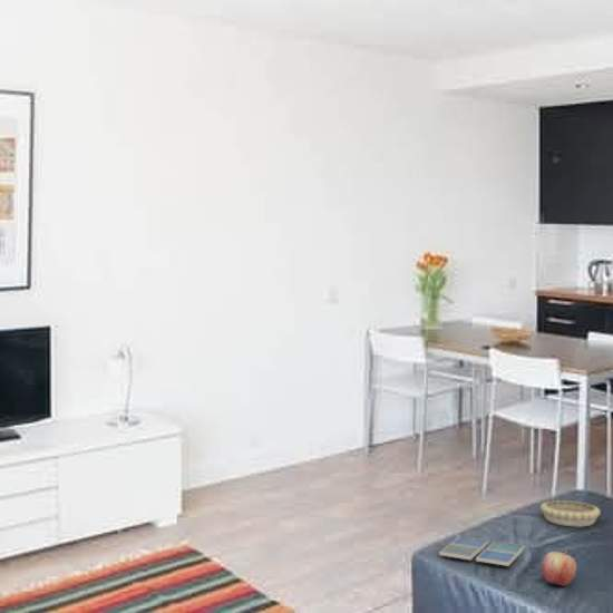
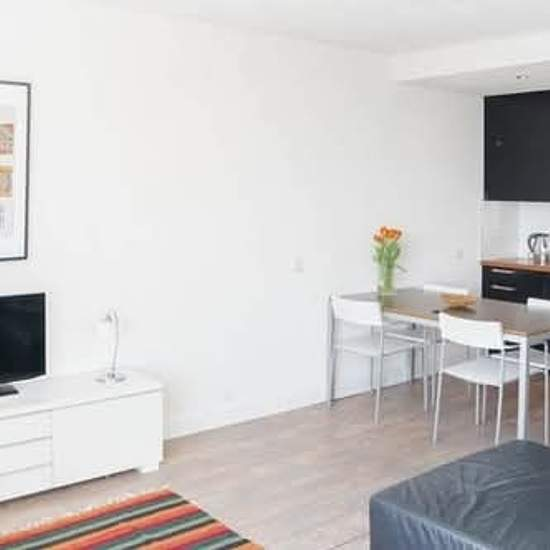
- decorative bowl [539,499,602,527]
- drink coaster [438,536,526,567]
- apple [541,549,577,587]
